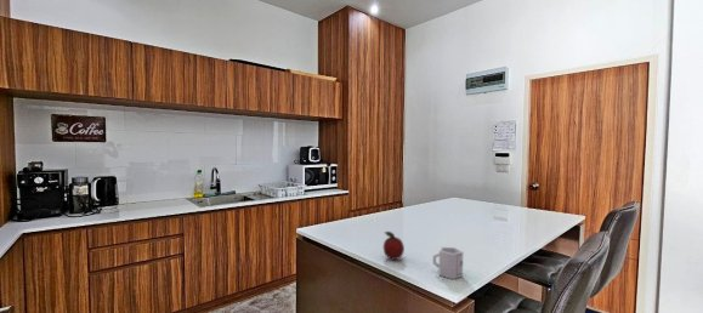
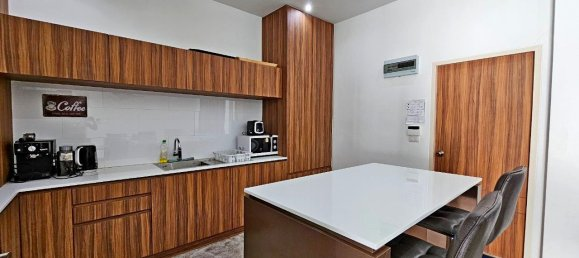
- fruit [382,231,406,261]
- cup [432,245,464,280]
